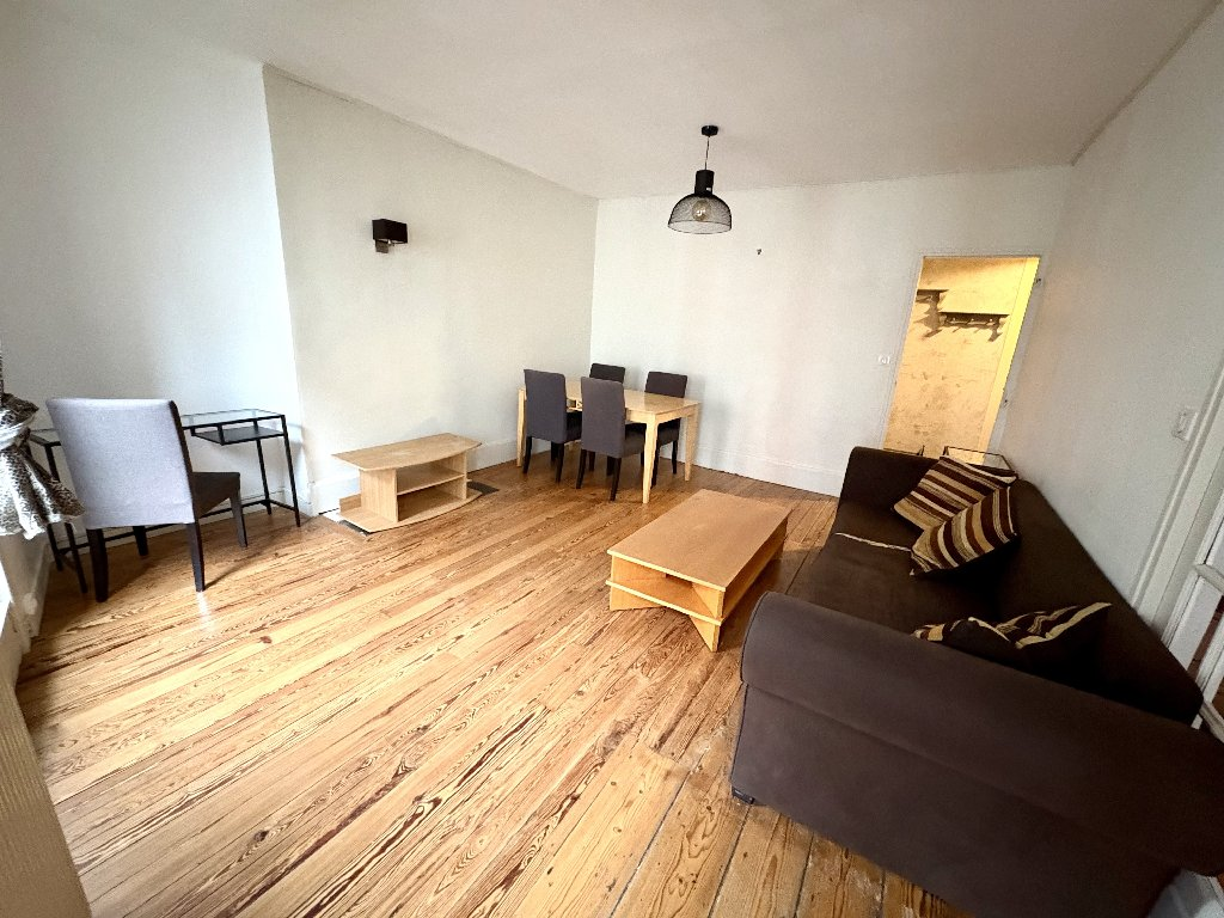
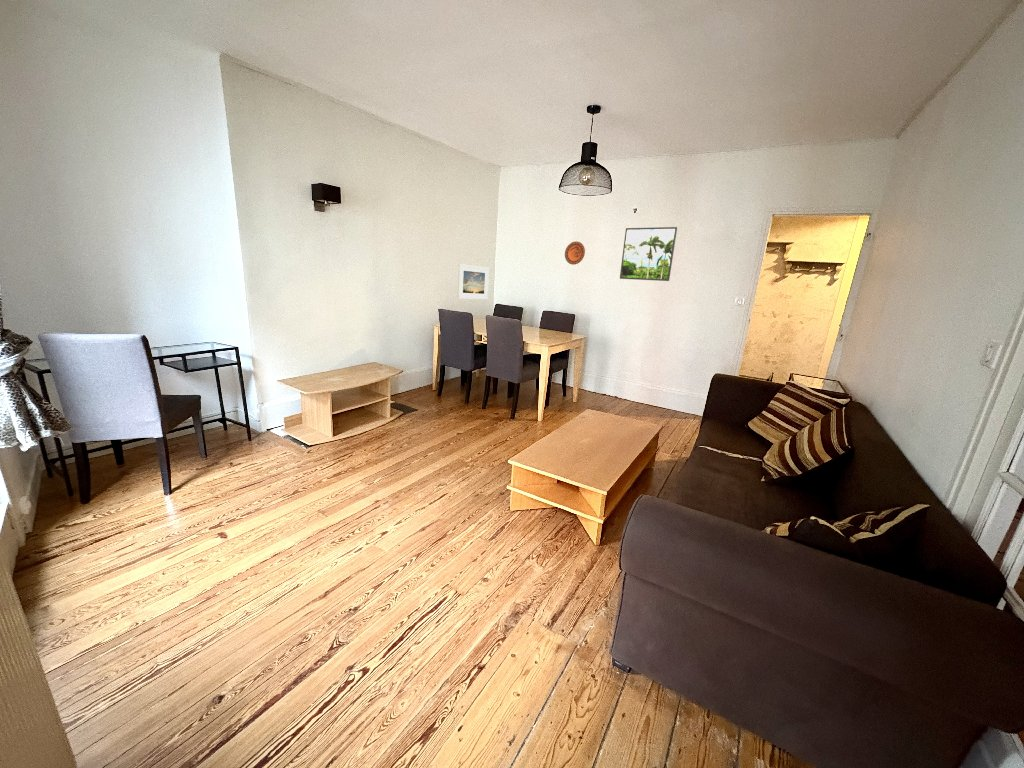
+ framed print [457,263,490,300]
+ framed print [619,226,678,282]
+ decorative plate [564,240,586,266]
